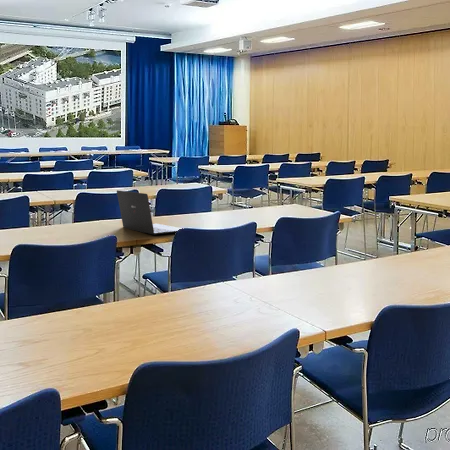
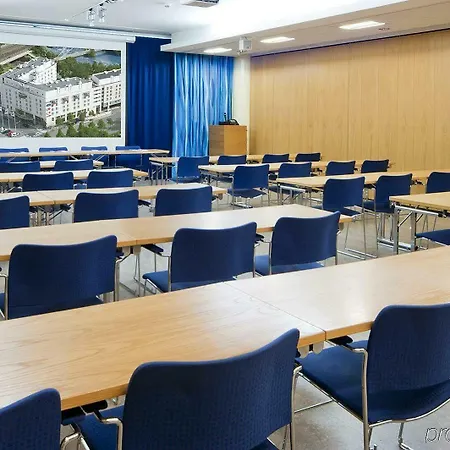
- laptop [116,189,183,235]
